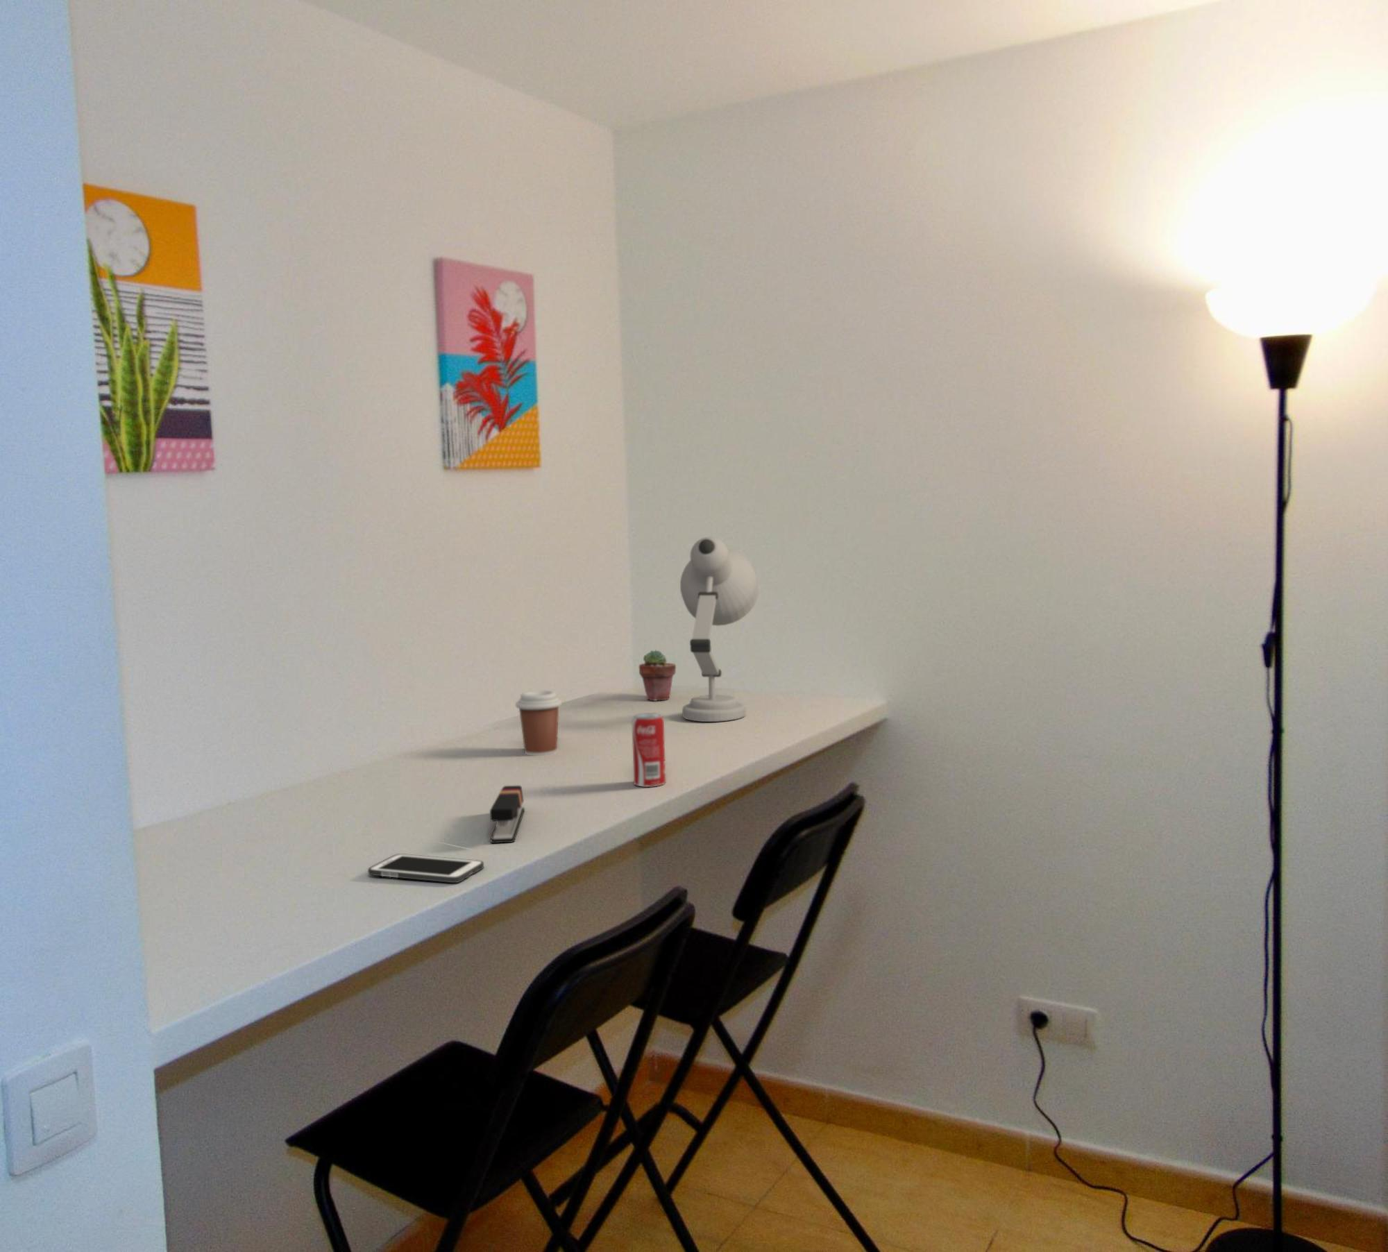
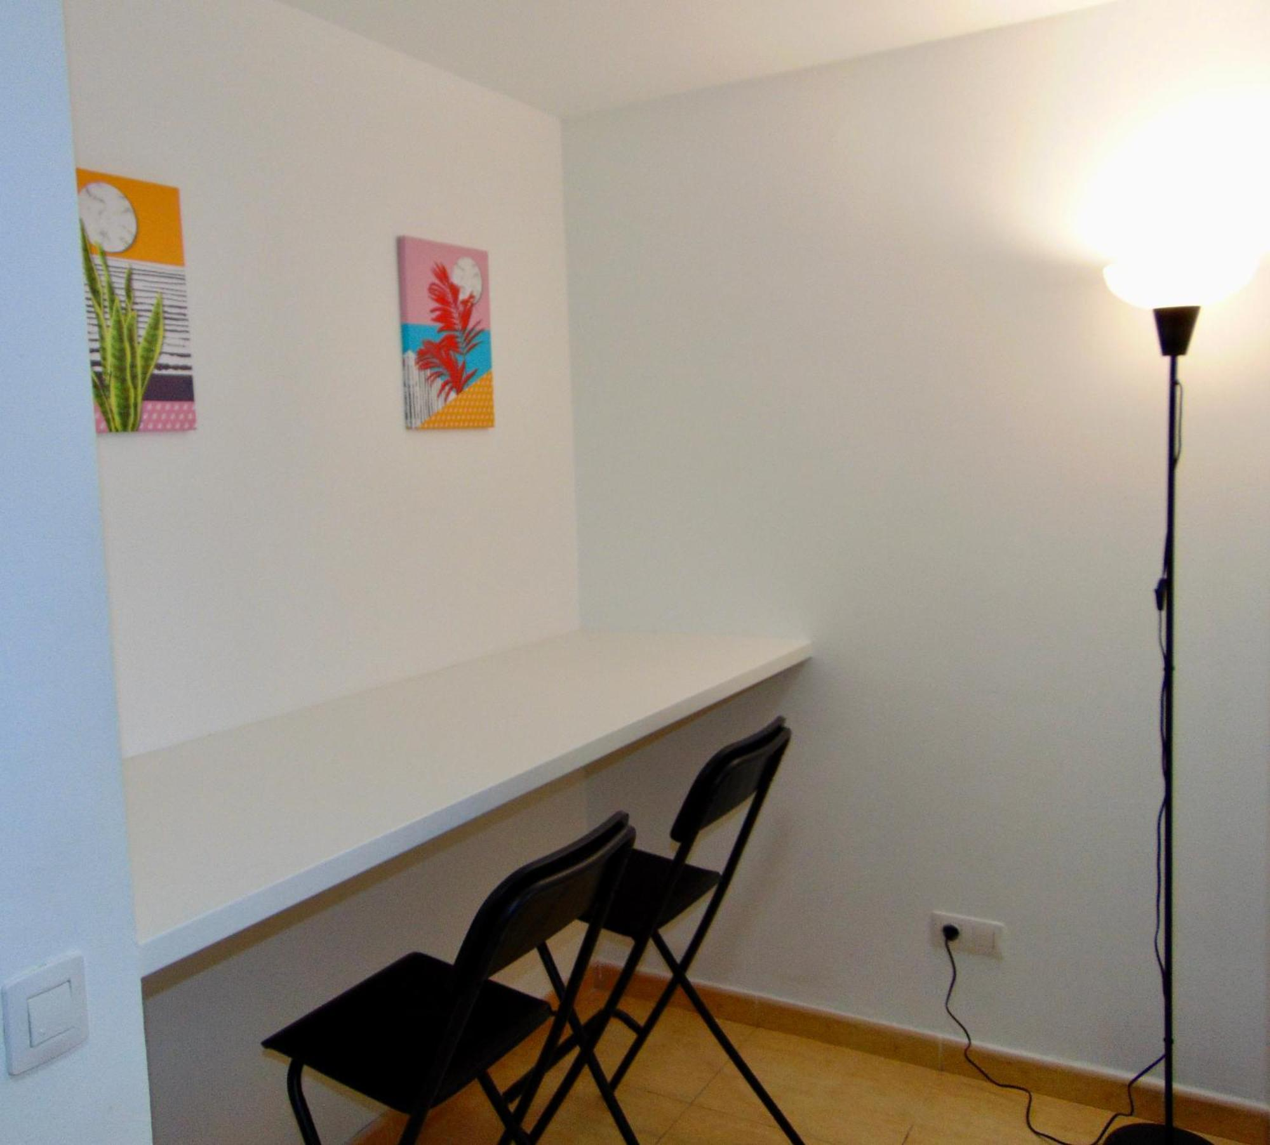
- stapler [489,786,525,844]
- potted succulent [639,650,676,702]
- desk lamp [679,537,760,723]
- coffee cup [515,690,563,757]
- cell phone [367,853,484,883]
- beverage can [631,712,667,788]
